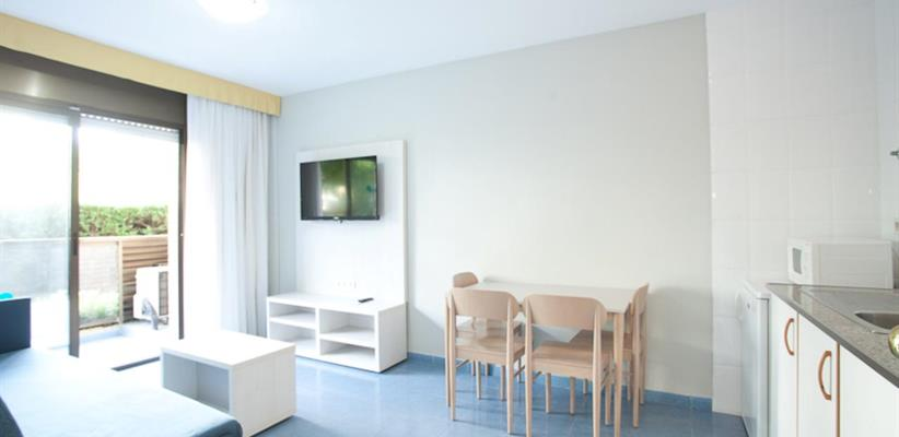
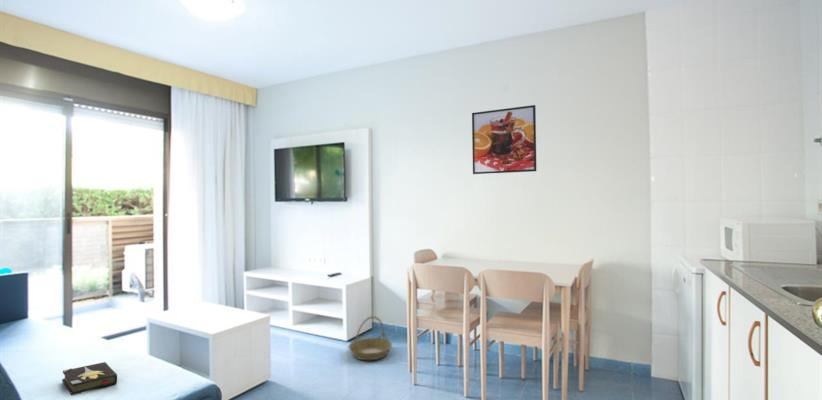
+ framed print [471,104,538,175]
+ basket [348,315,393,361]
+ hardback book [61,361,118,397]
